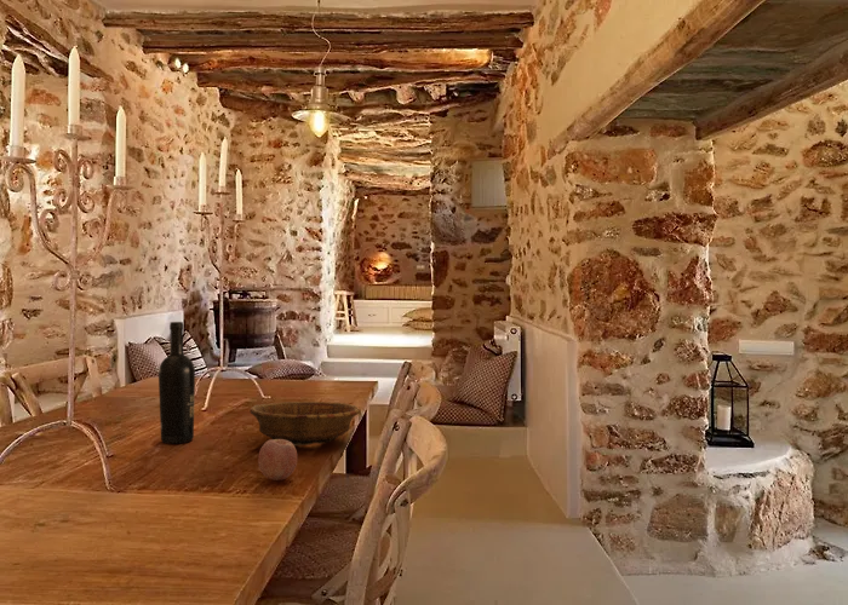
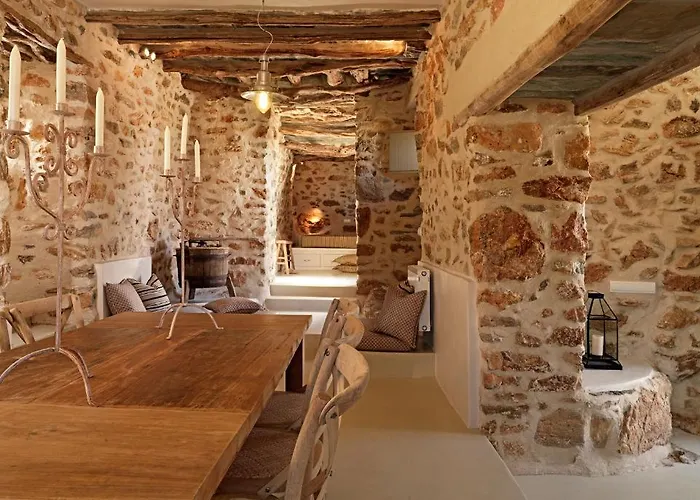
- wine bottle [157,321,196,445]
- decorative bowl [250,401,361,446]
- fruit [257,439,298,482]
